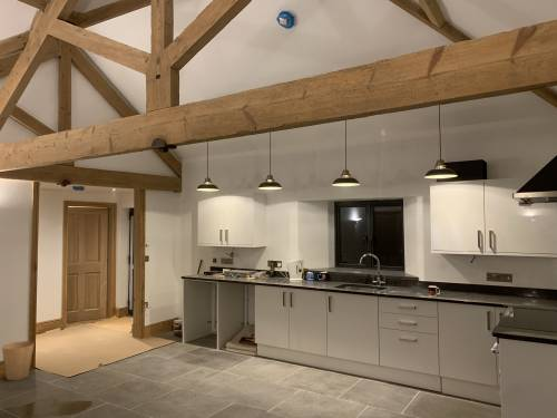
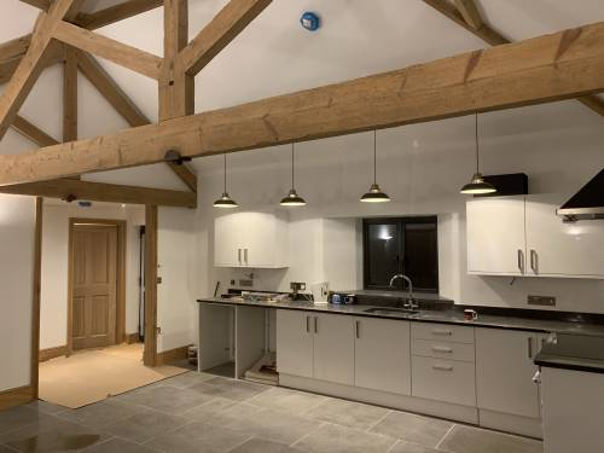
- trash can [0,340,36,381]
